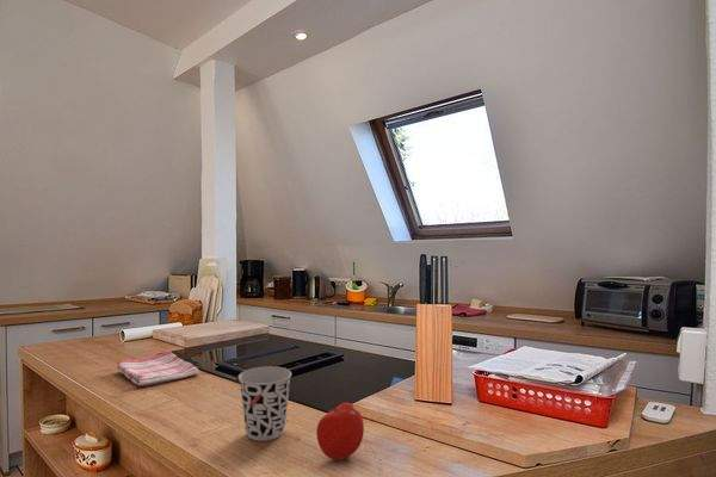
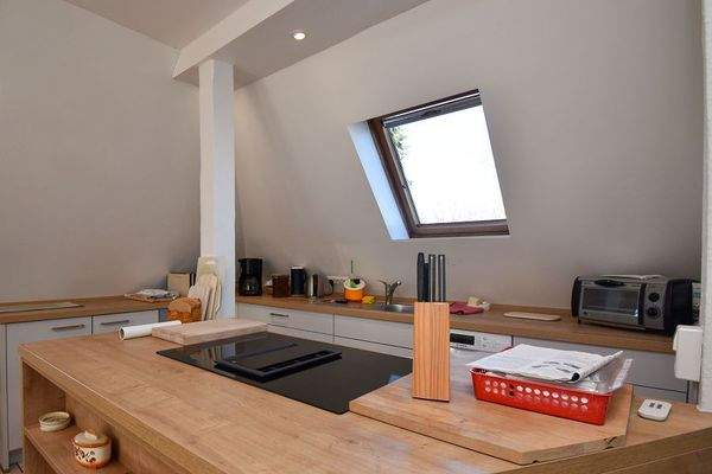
- cup [237,365,292,442]
- dish towel [116,349,199,388]
- fruit [315,397,365,461]
